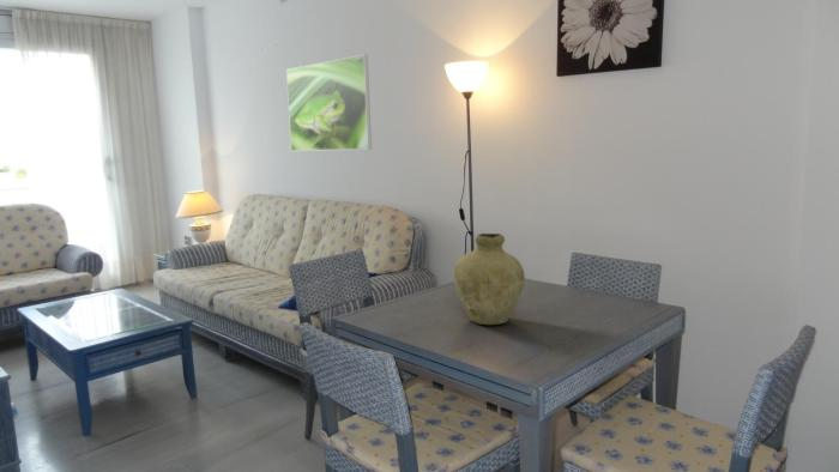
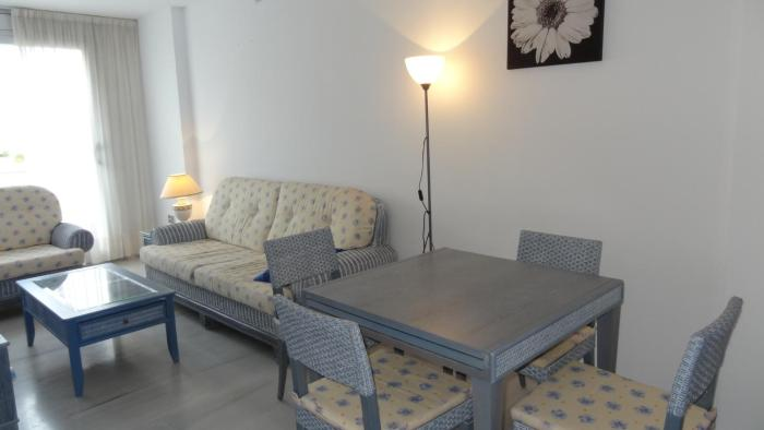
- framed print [285,54,373,152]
- vase [453,232,526,326]
